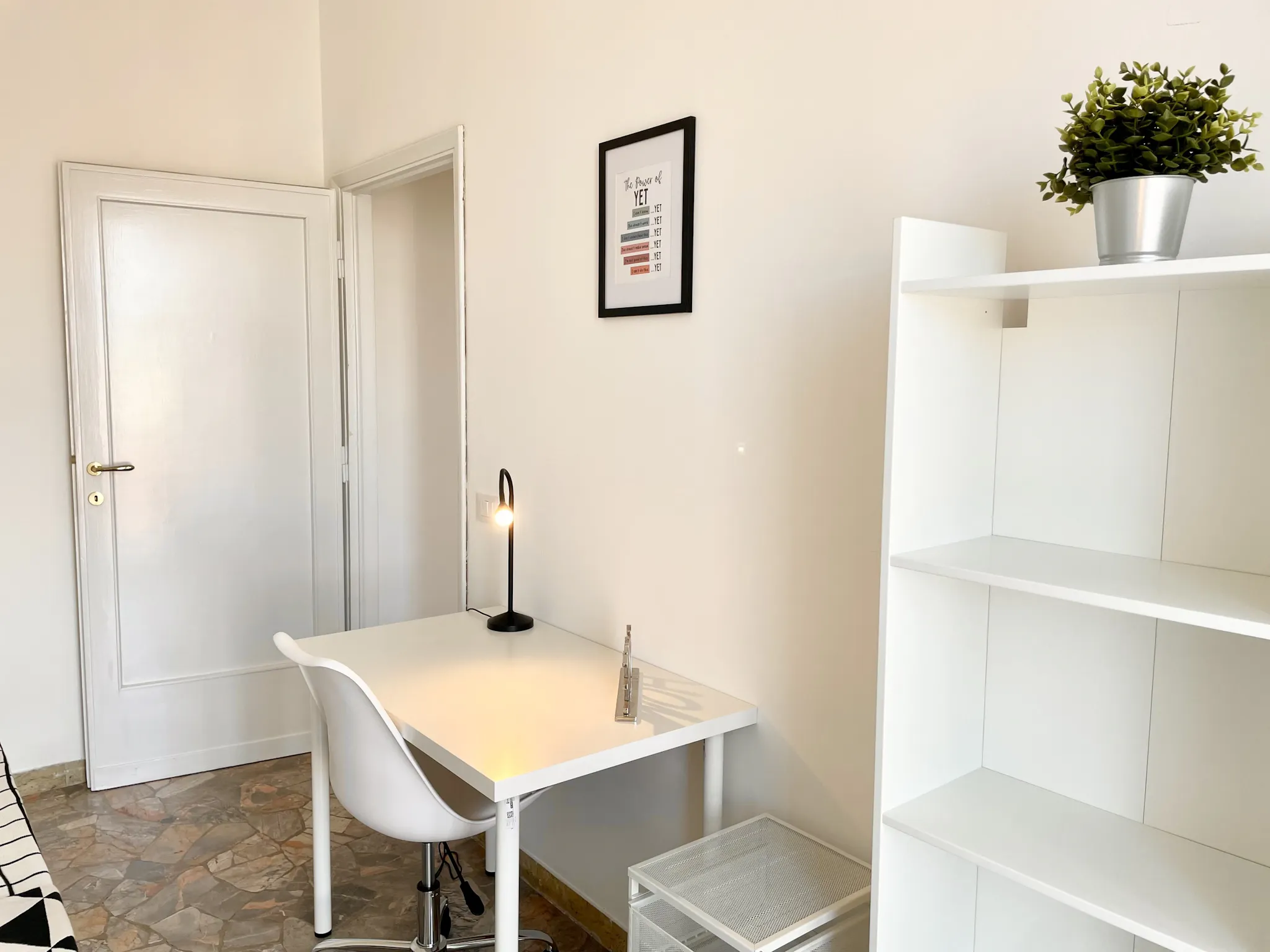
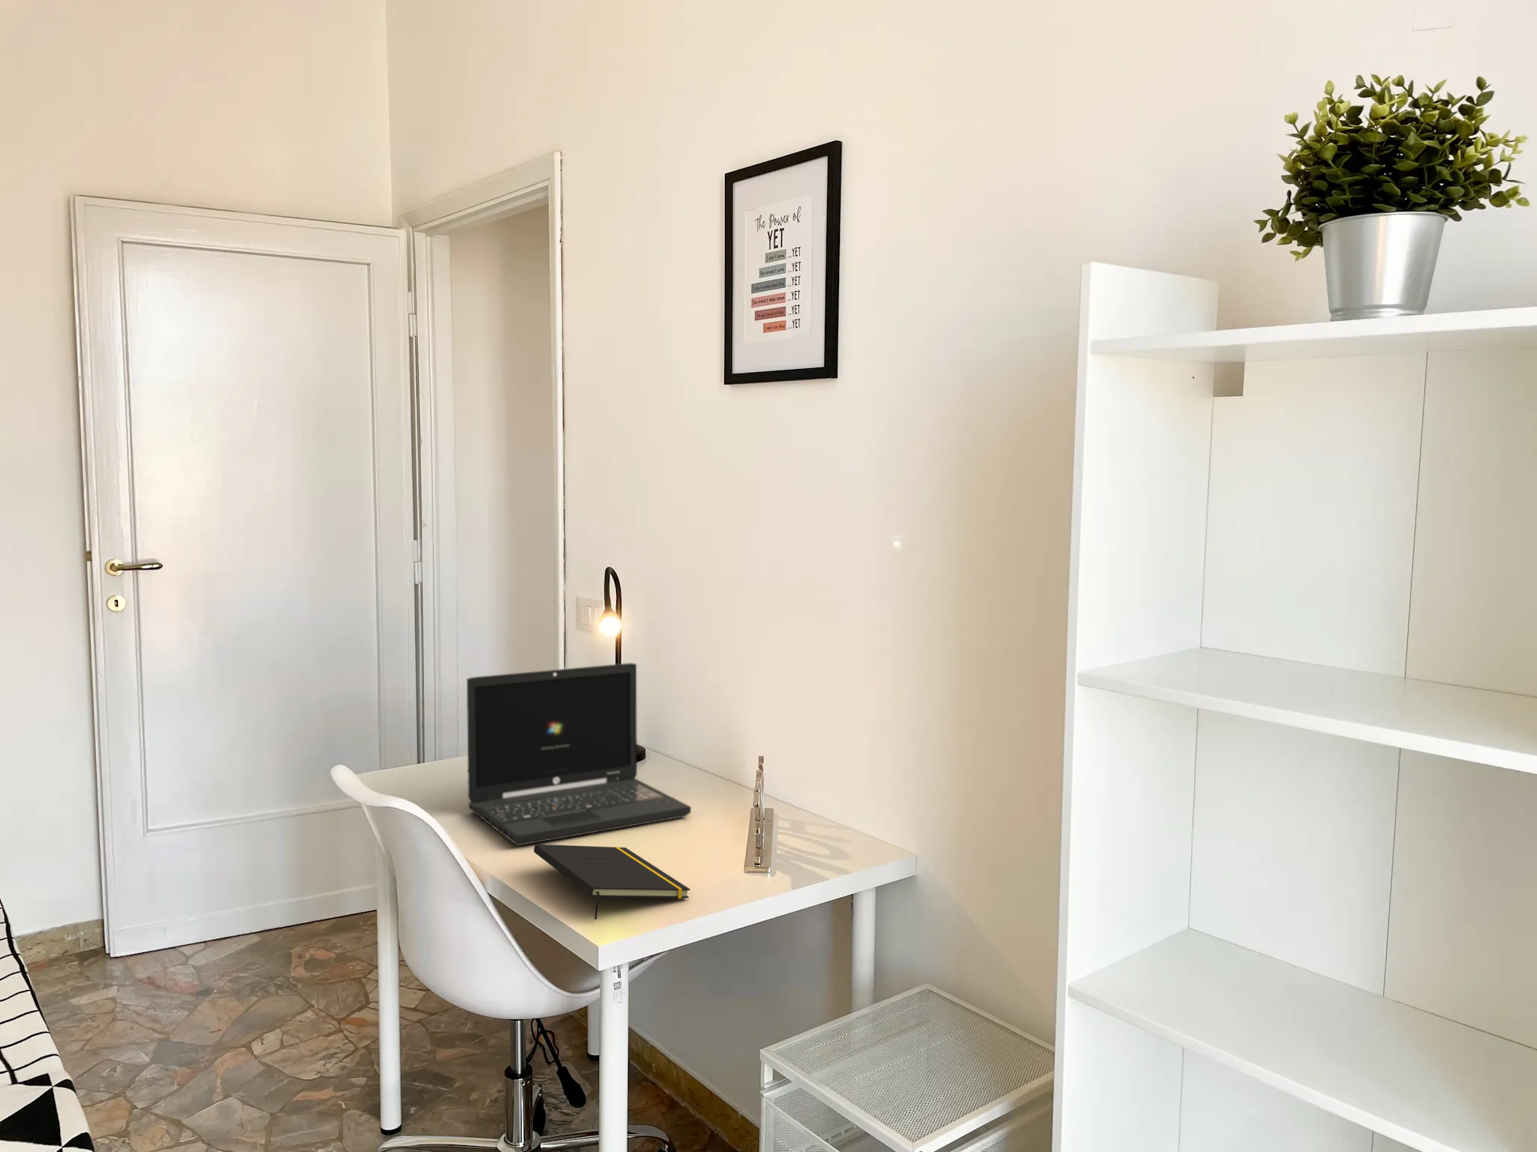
+ laptop [466,662,692,847]
+ notepad [533,843,691,920]
